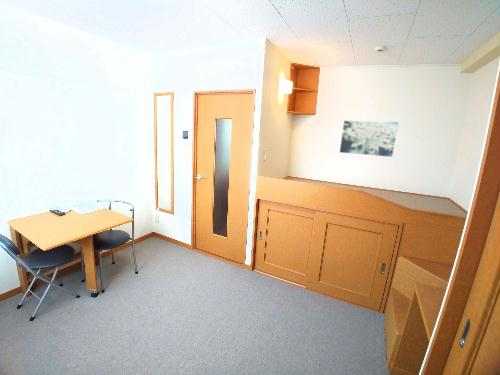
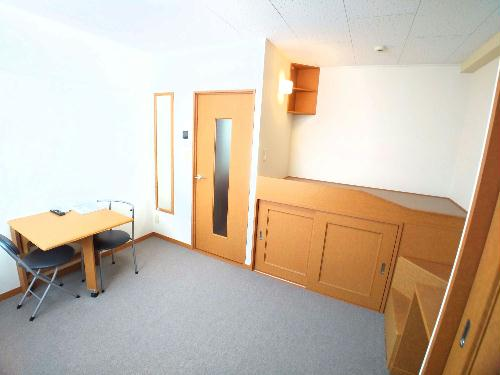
- wall art [339,120,400,158]
